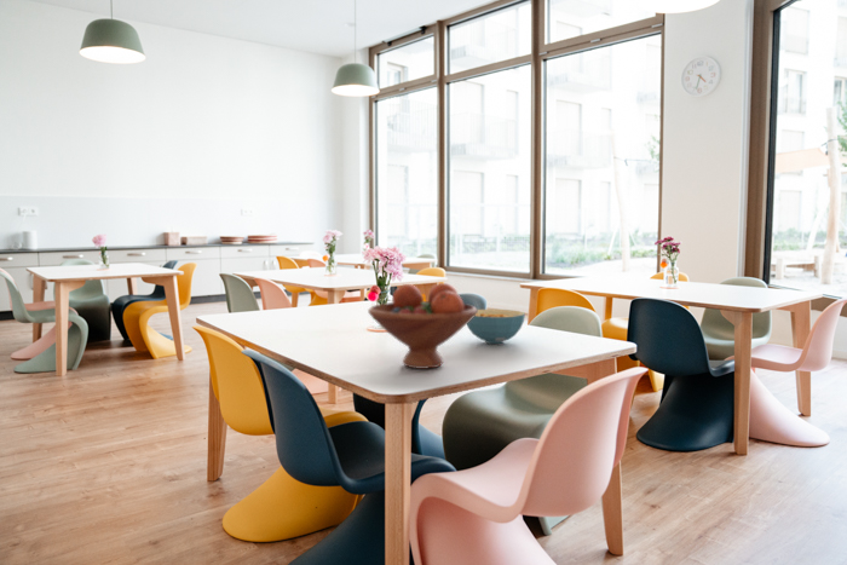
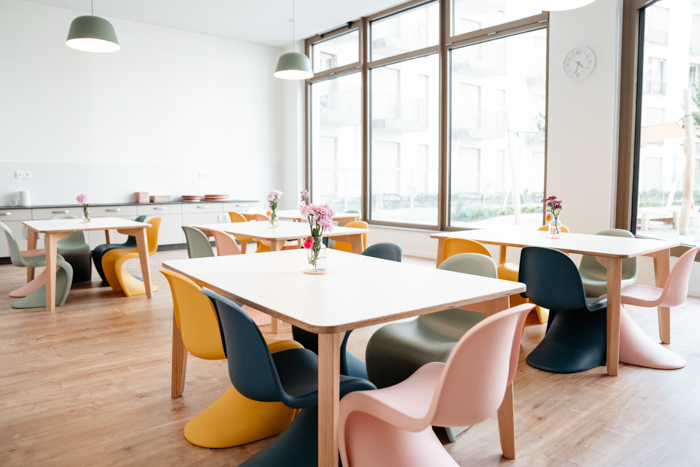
- cereal bowl [466,309,526,345]
- fruit bowl [367,282,478,370]
